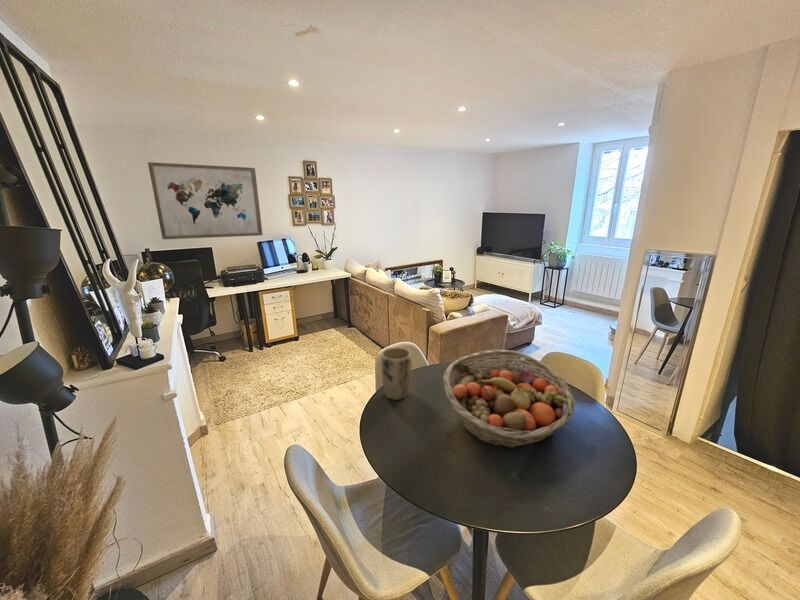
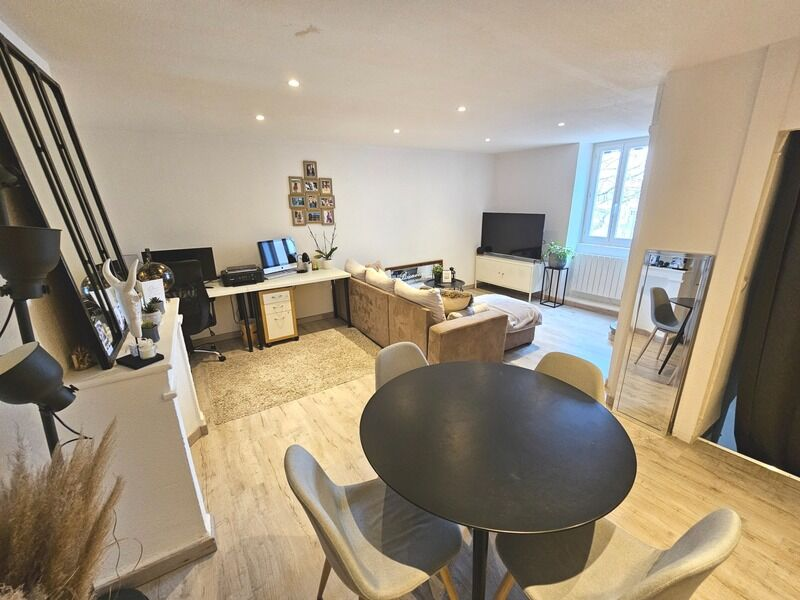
- plant pot [380,346,413,401]
- wall art [147,161,264,240]
- fruit basket [442,349,576,449]
